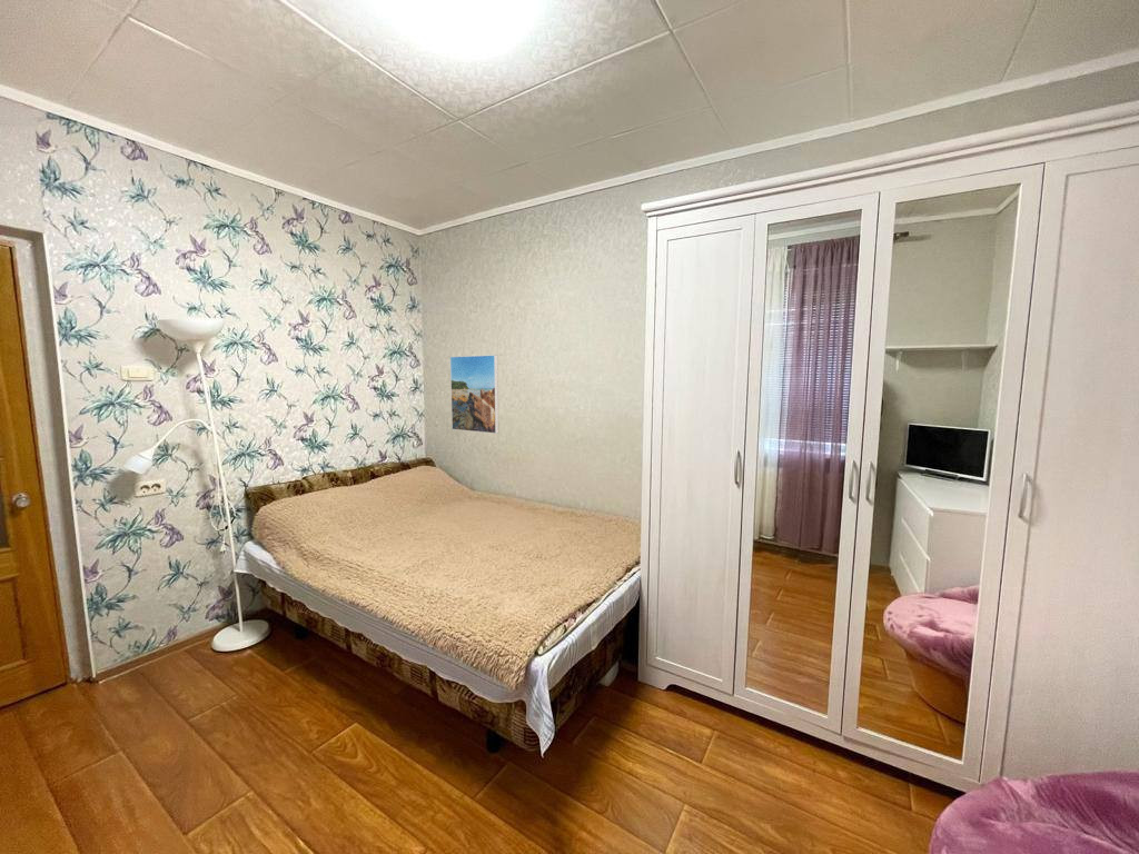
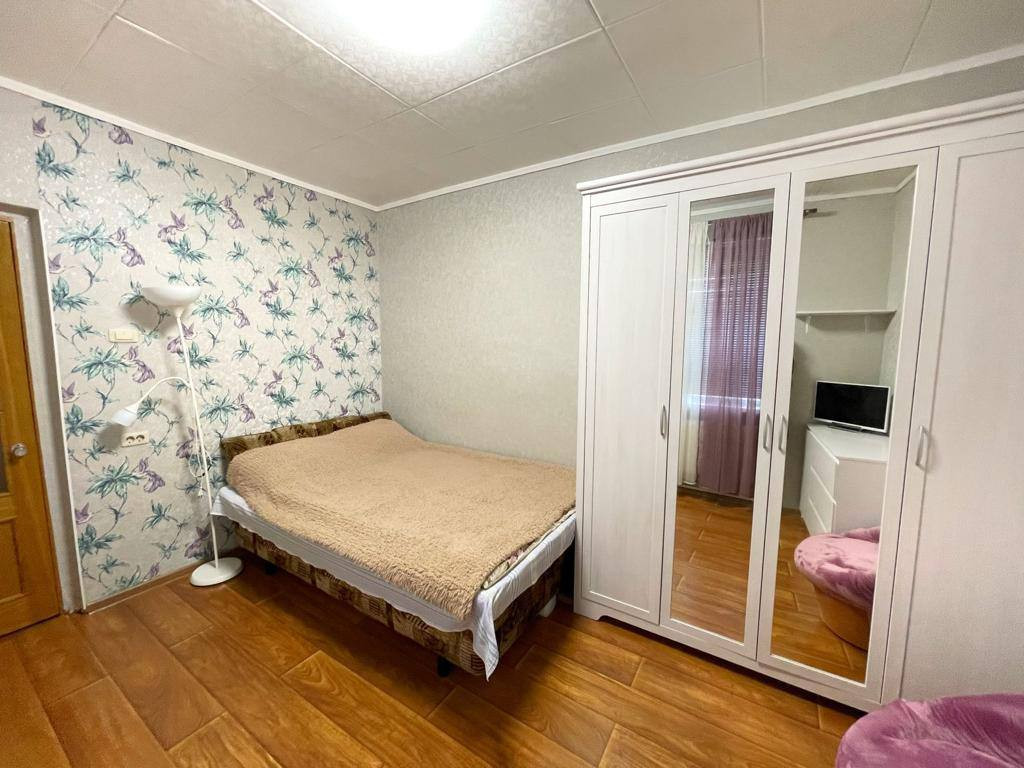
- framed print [449,354,499,435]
